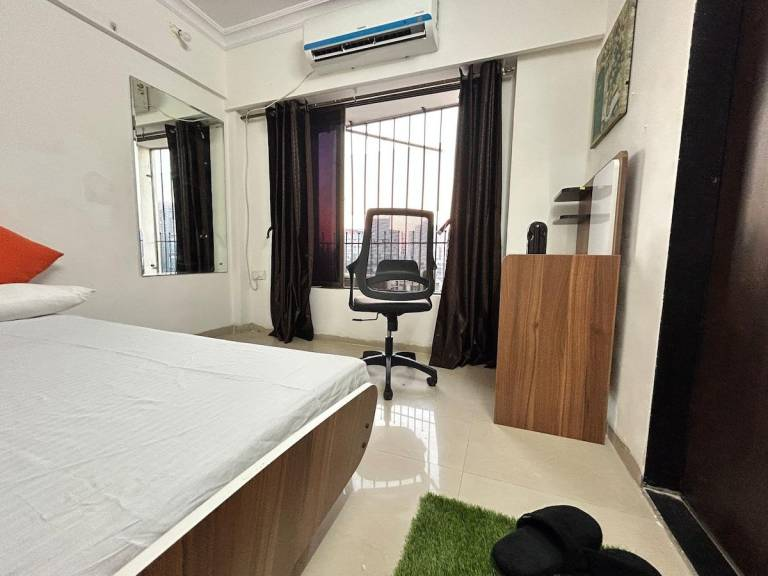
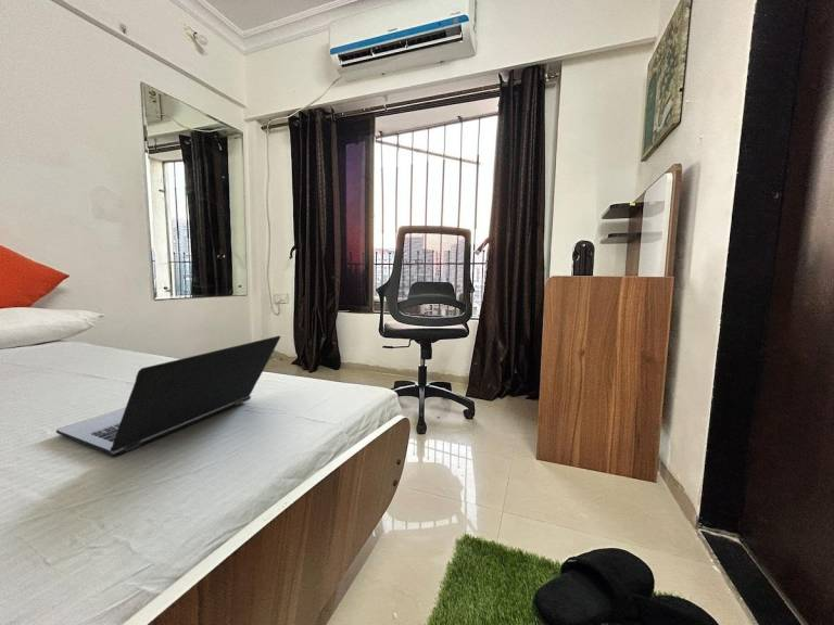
+ laptop [55,335,281,458]
